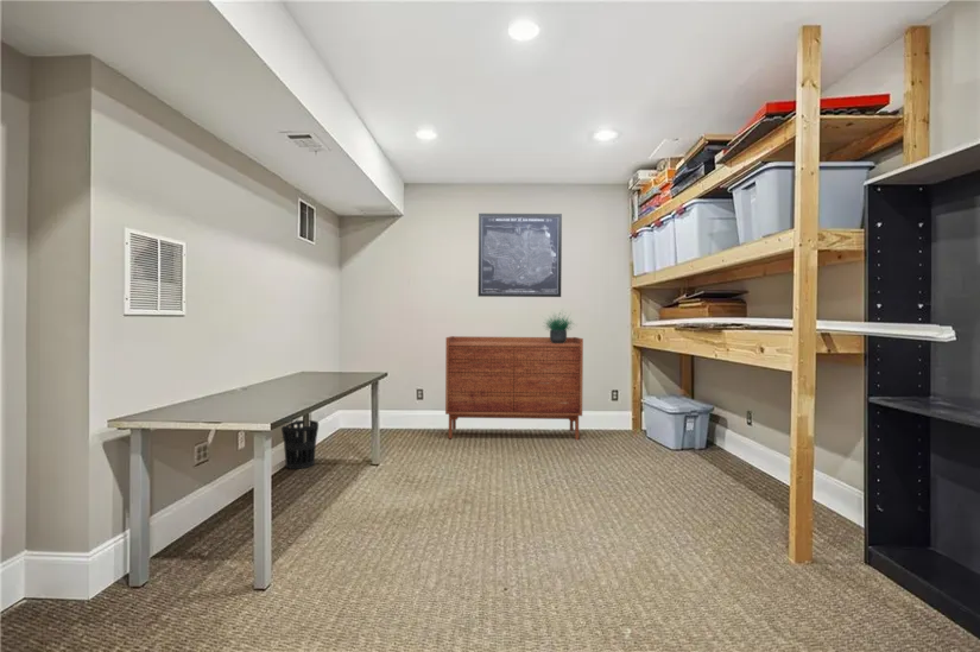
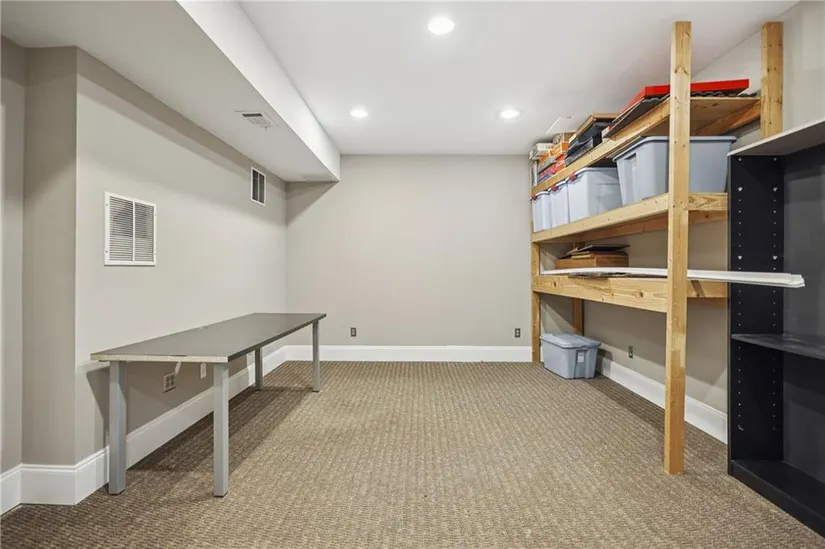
- wastebasket [280,419,320,470]
- potted plant [540,309,578,343]
- sideboard [444,335,584,442]
- wall art [478,213,563,298]
